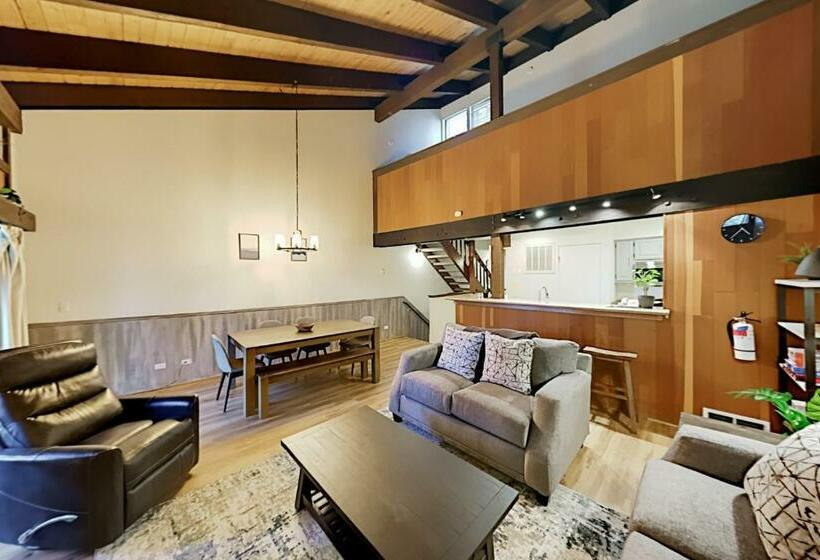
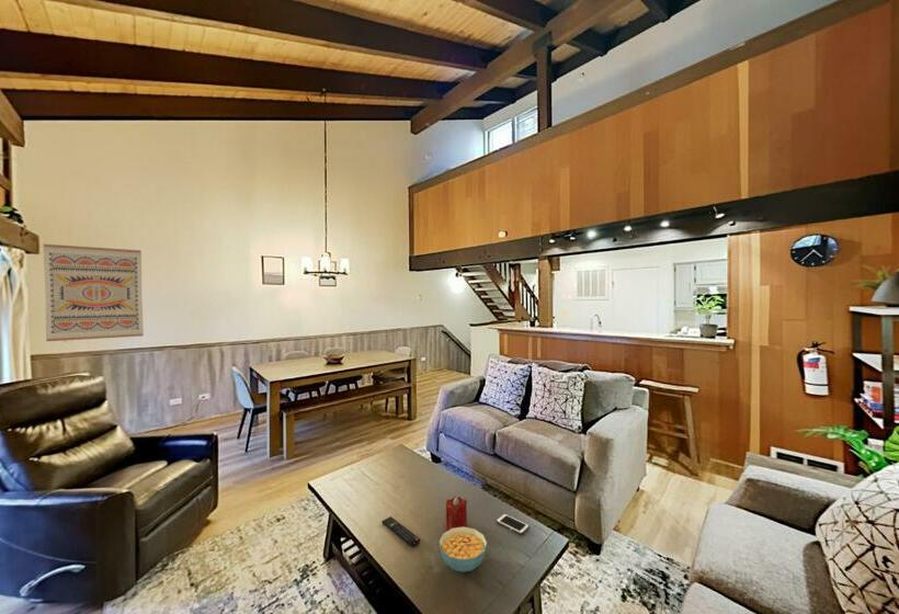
+ wall art [43,243,145,342]
+ cereal bowl [439,526,488,573]
+ cell phone [496,513,531,535]
+ candle [445,496,468,532]
+ remote control [380,515,421,548]
